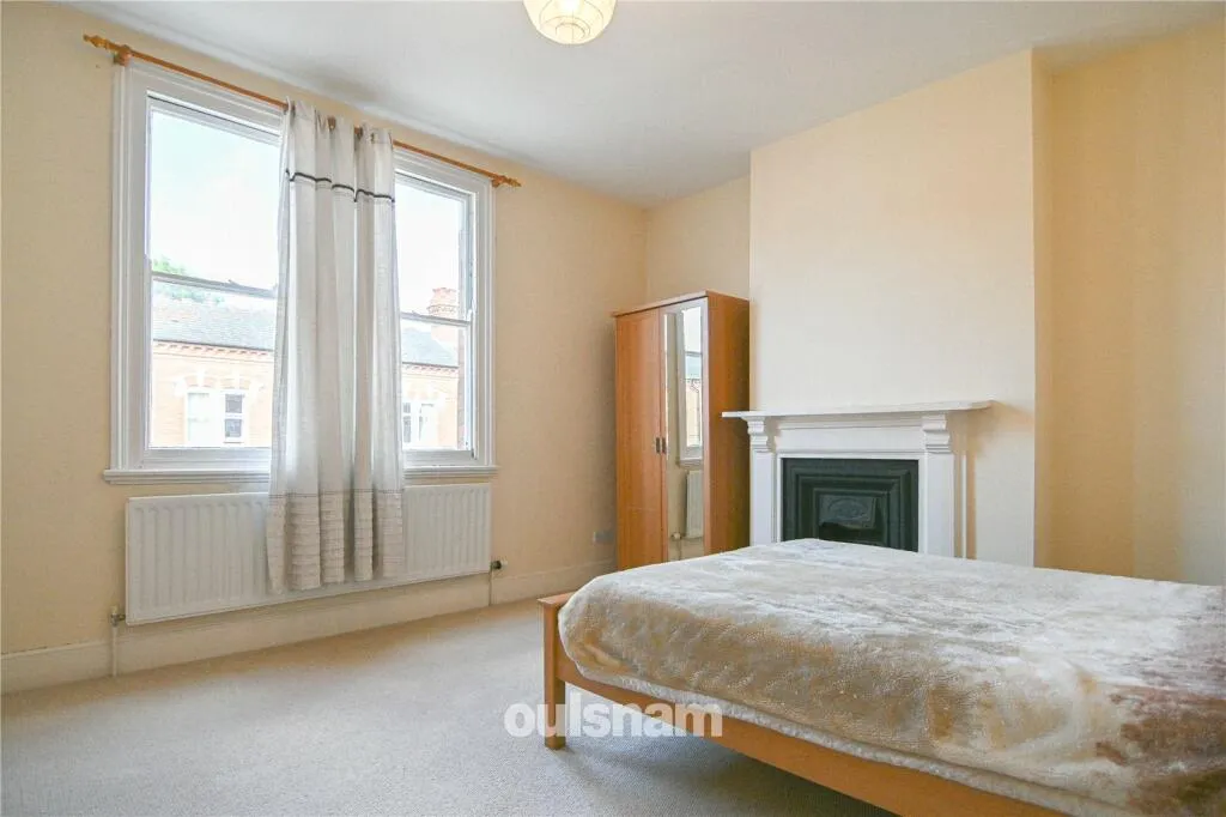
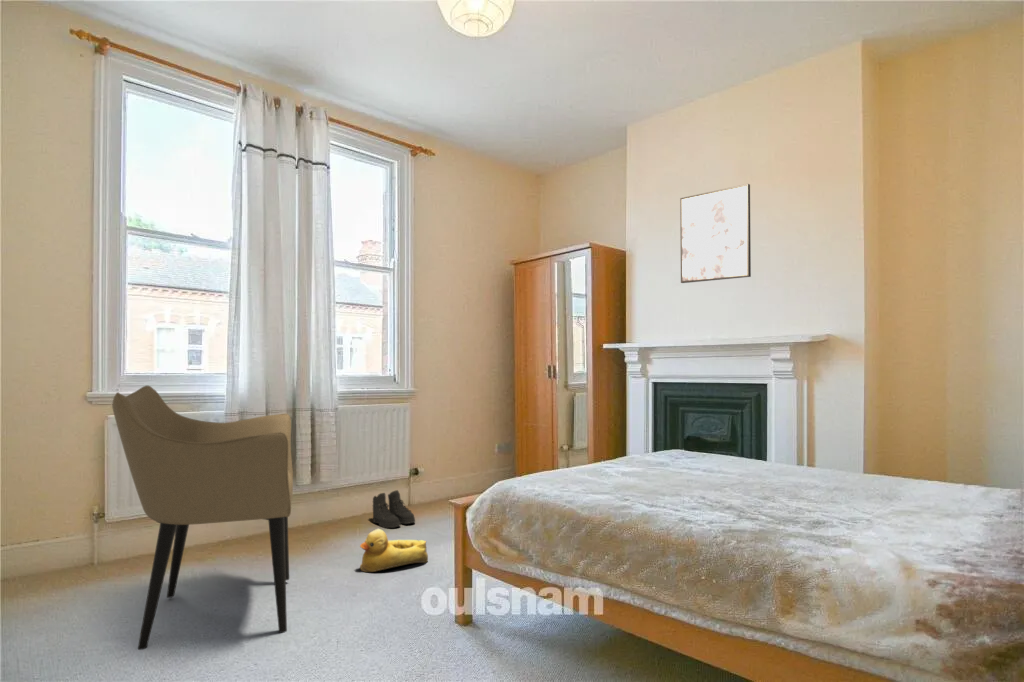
+ boots [372,489,416,530]
+ armchair [111,385,294,651]
+ rubber duck [359,528,429,573]
+ wall art [679,183,752,284]
